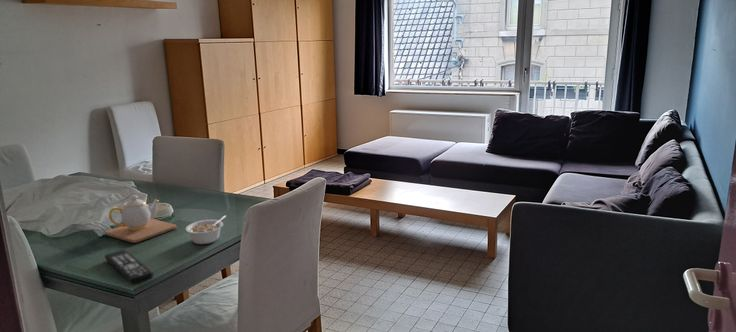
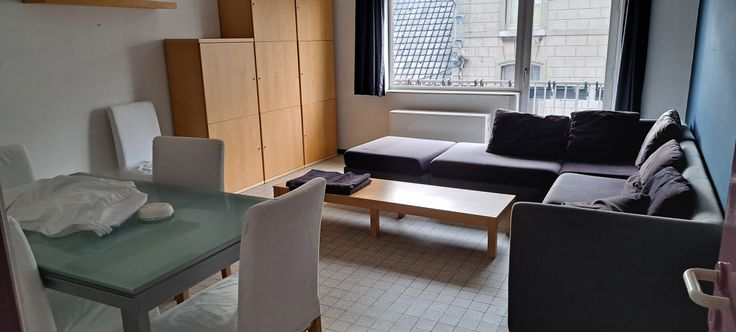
- legume [185,215,227,245]
- teapot [104,194,177,244]
- remote control [104,249,154,285]
